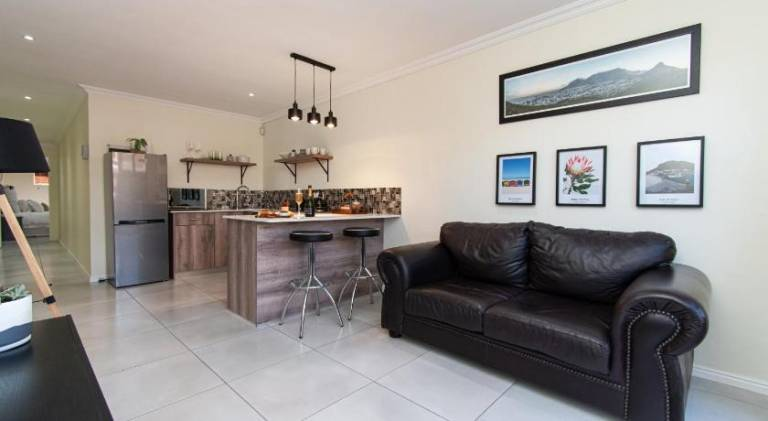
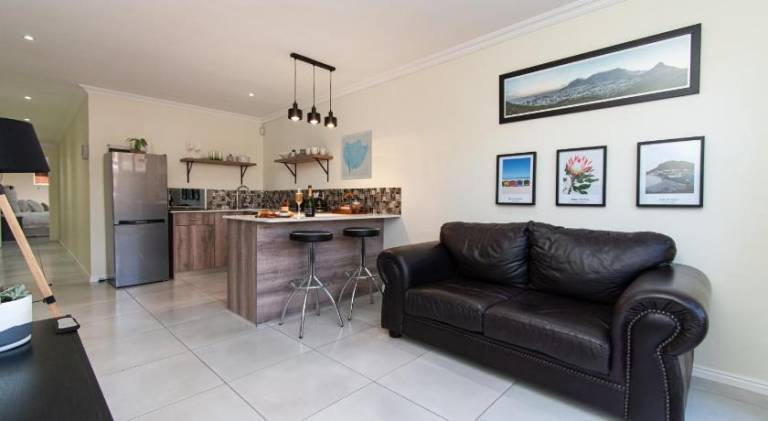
+ wall art [340,129,373,181]
+ remote control [53,317,81,334]
